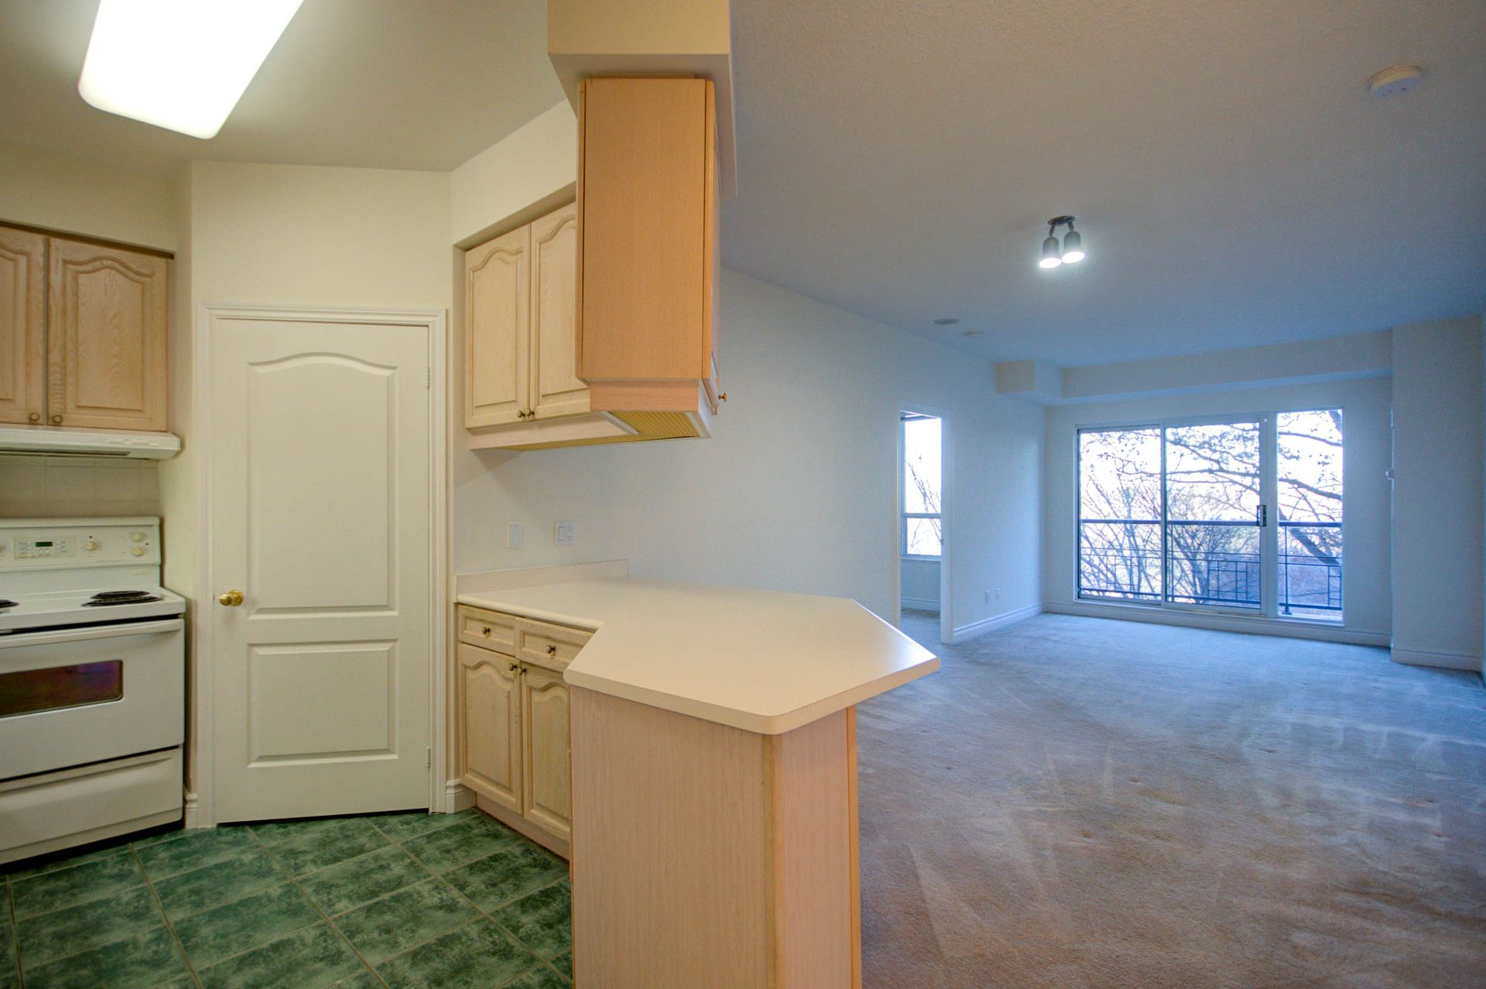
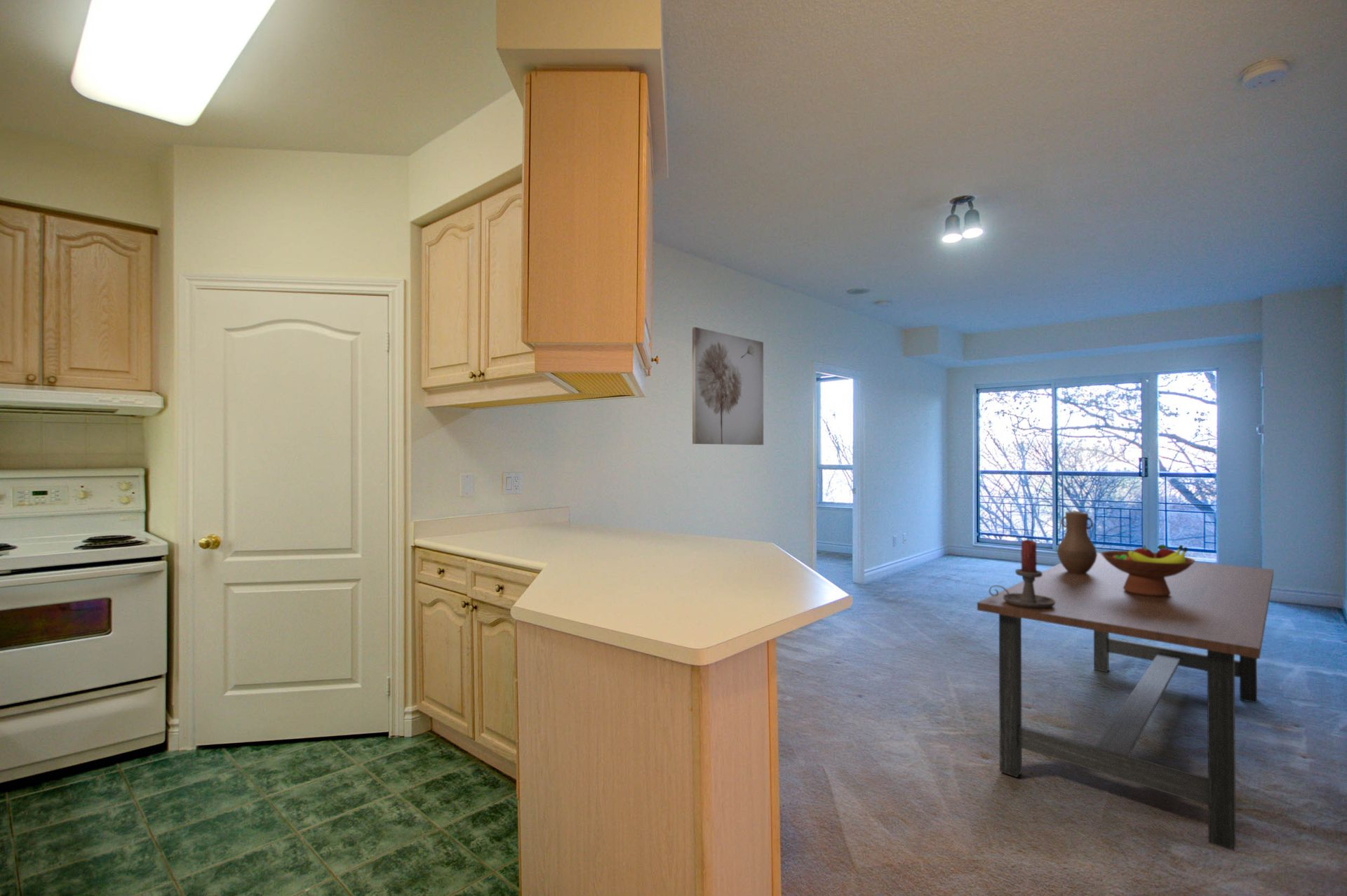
+ fruit bowl [1100,544,1196,596]
+ vase [1057,511,1097,574]
+ wall art [692,326,764,446]
+ candle holder [988,539,1055,608]
+ dining table [977,551,1274,852]
